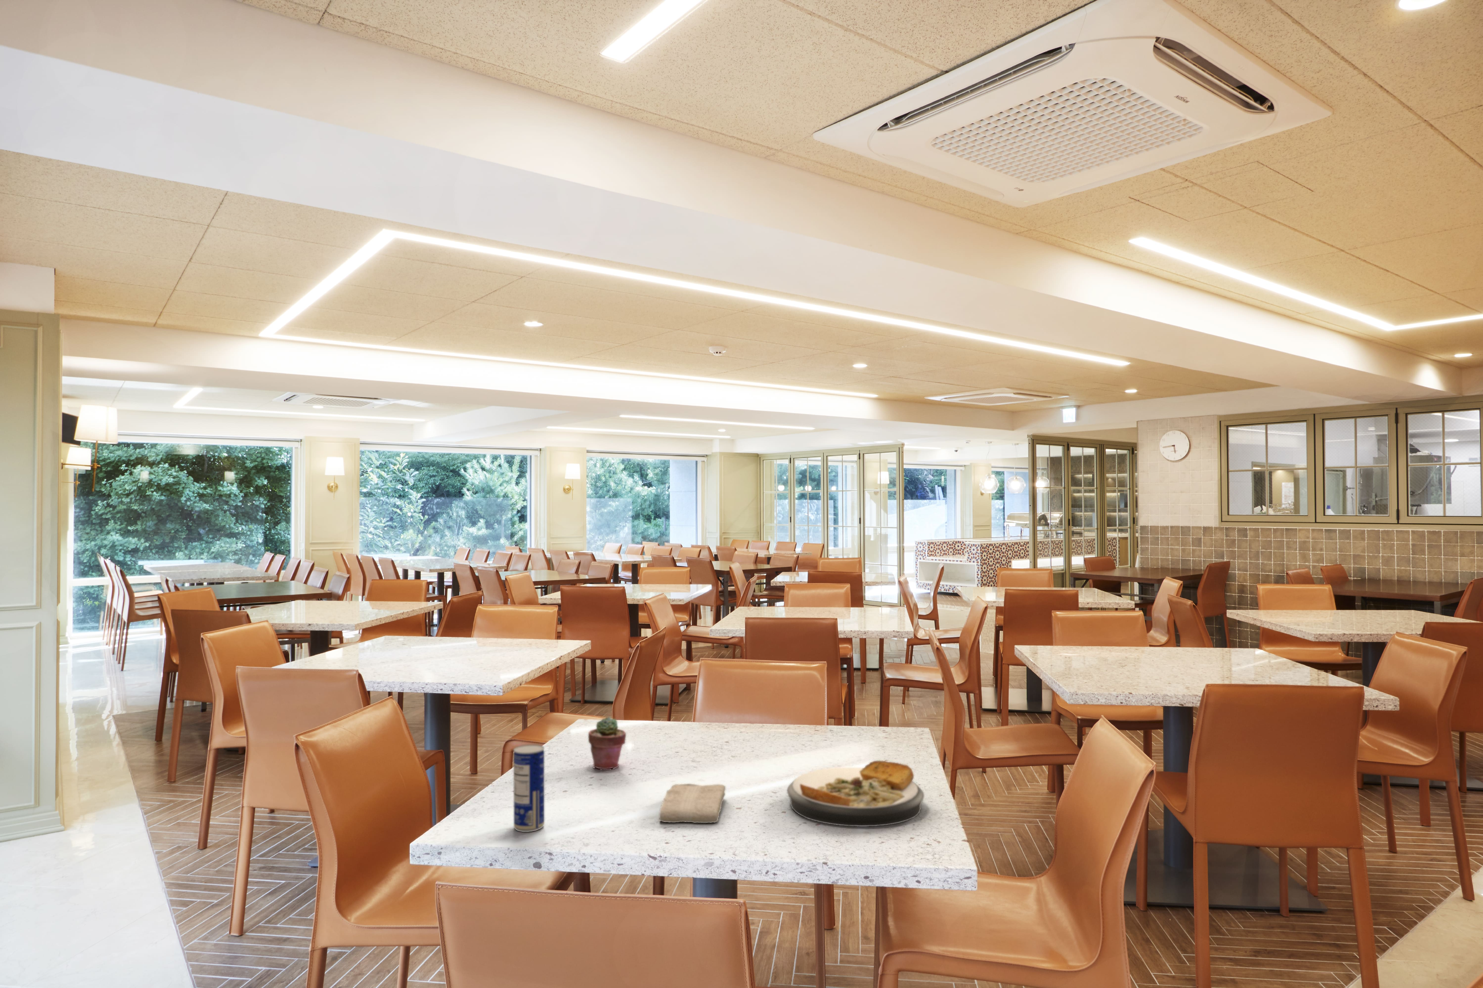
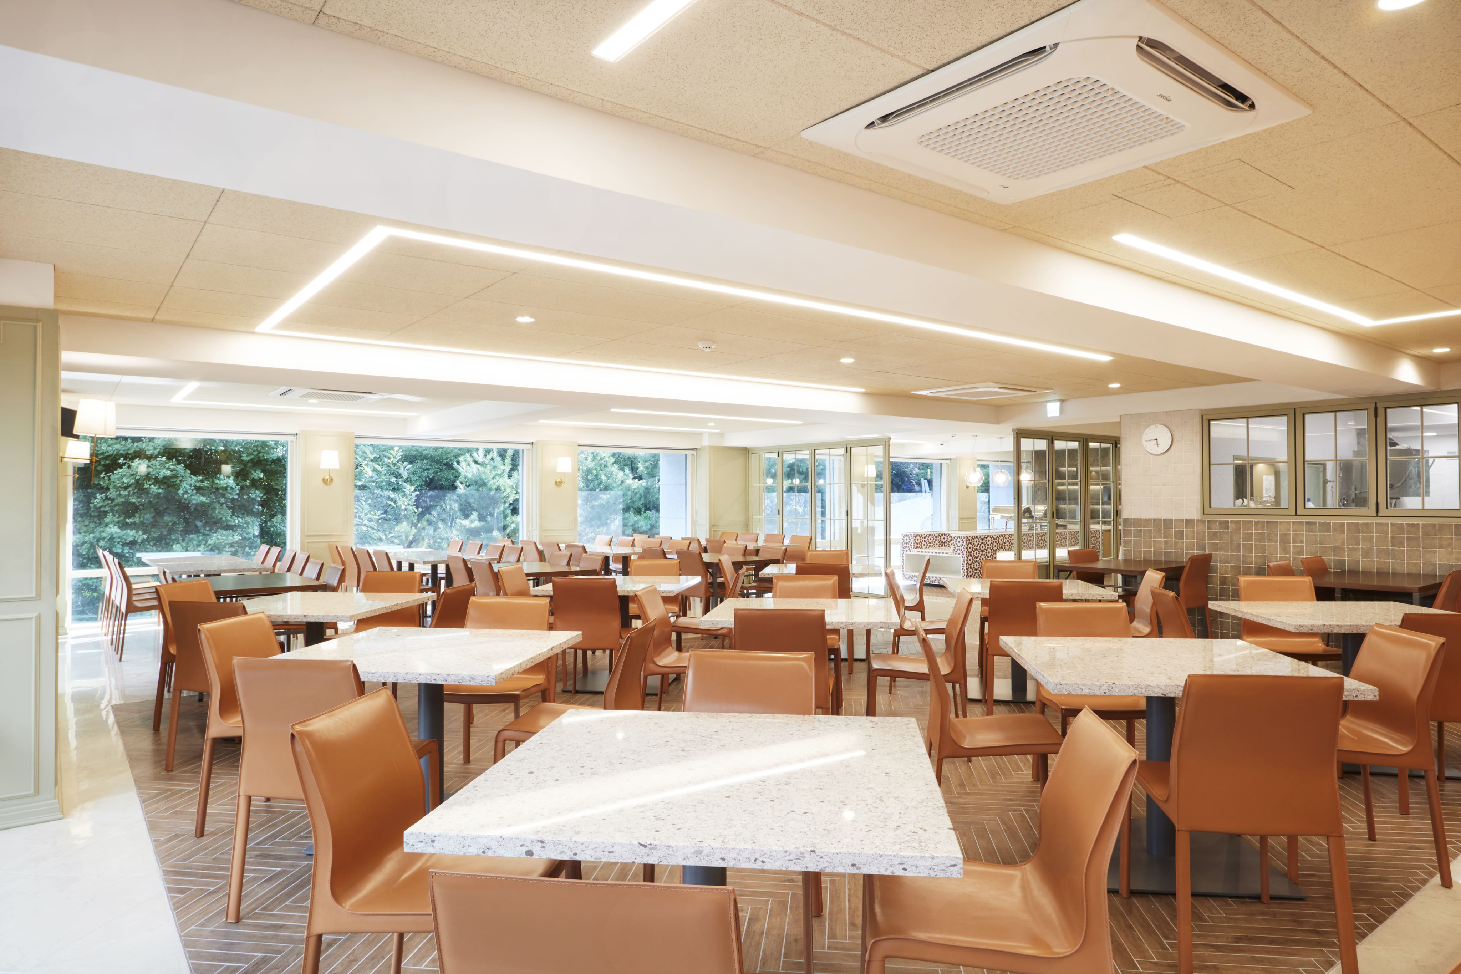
- beverage can [513,744,545,833]
- plate [787,760,925,827]
- potted succulent [588,717,627,771]
- washcloth [659,783,726,824]
